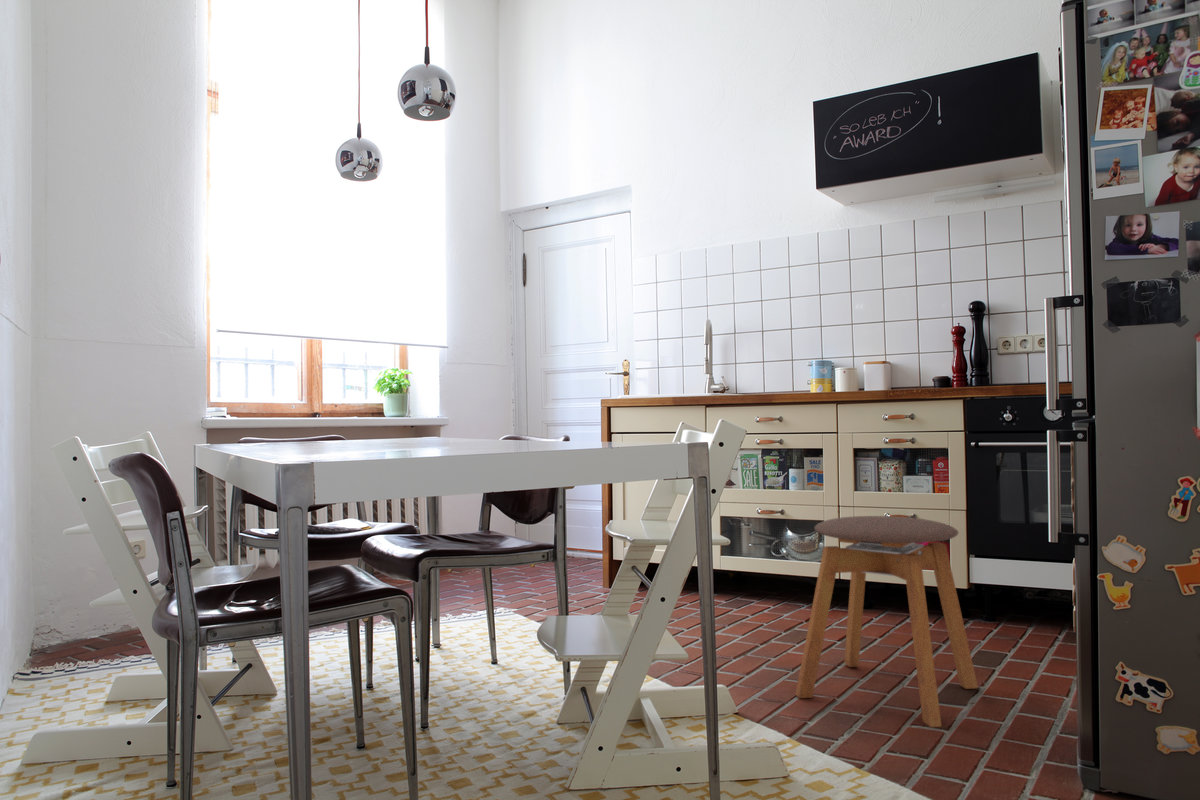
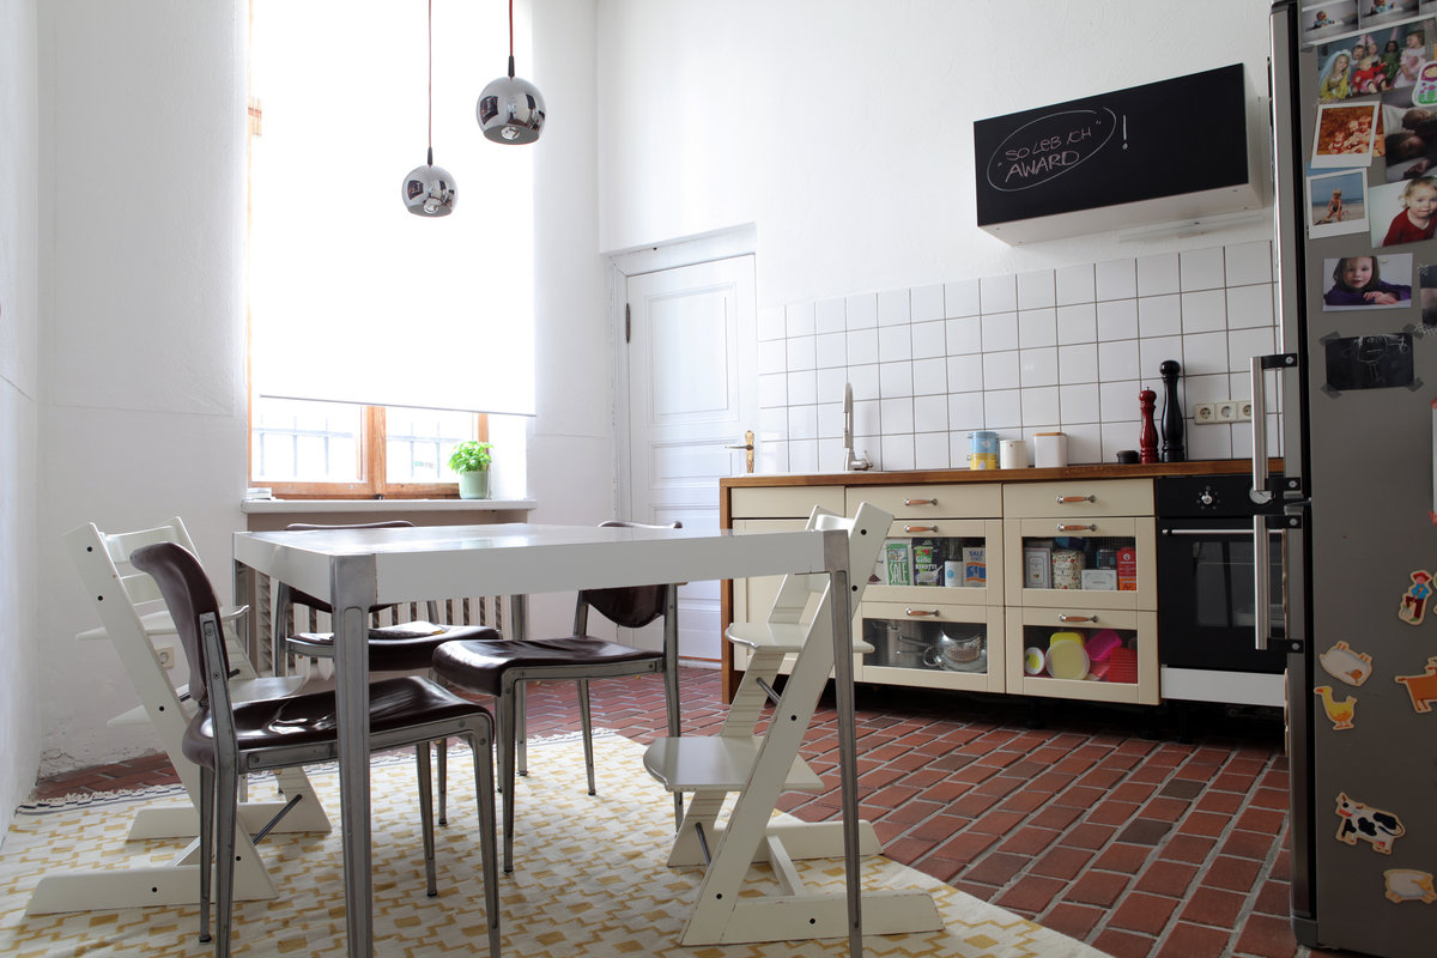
- stool [794,515,979,728]
